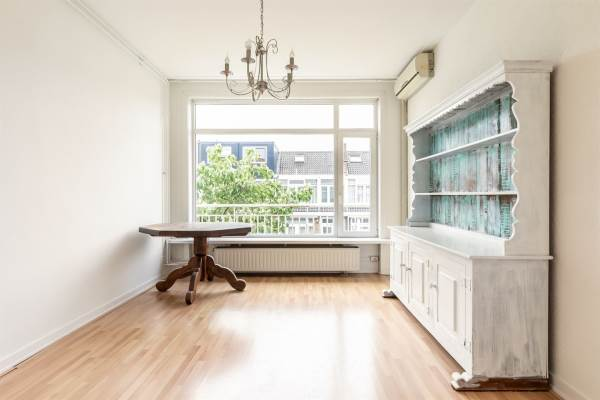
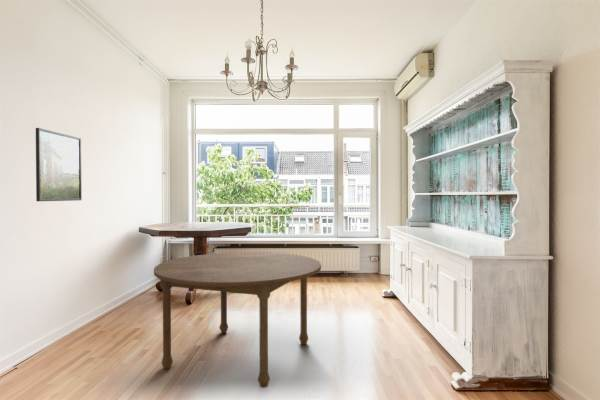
+ dining table [153,251,322,389]
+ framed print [35,127,83,202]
